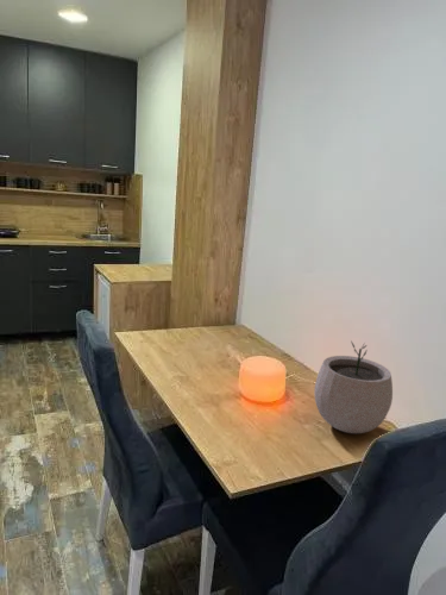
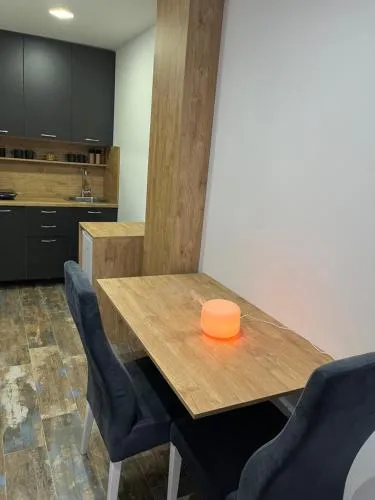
- plant pot [313,339,394,434]
